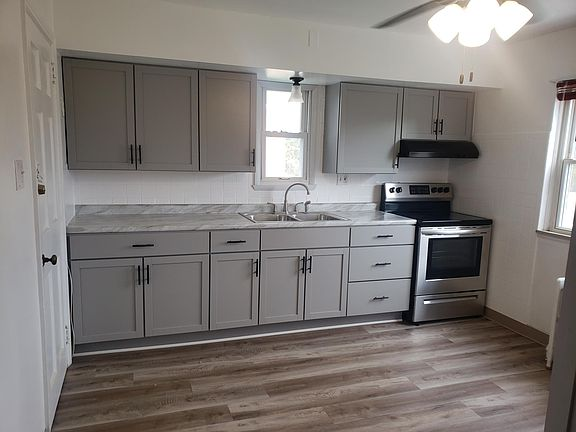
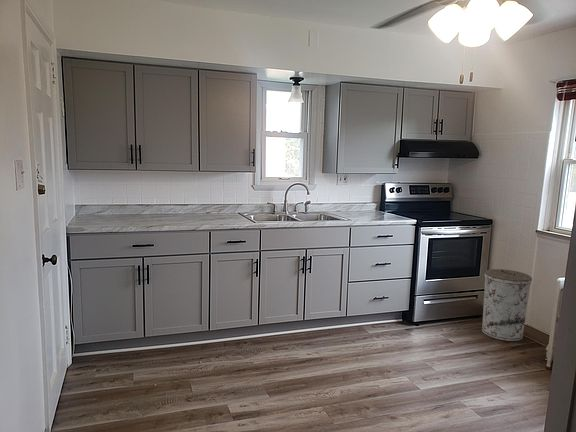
+ trash can [481,268,533,342]
